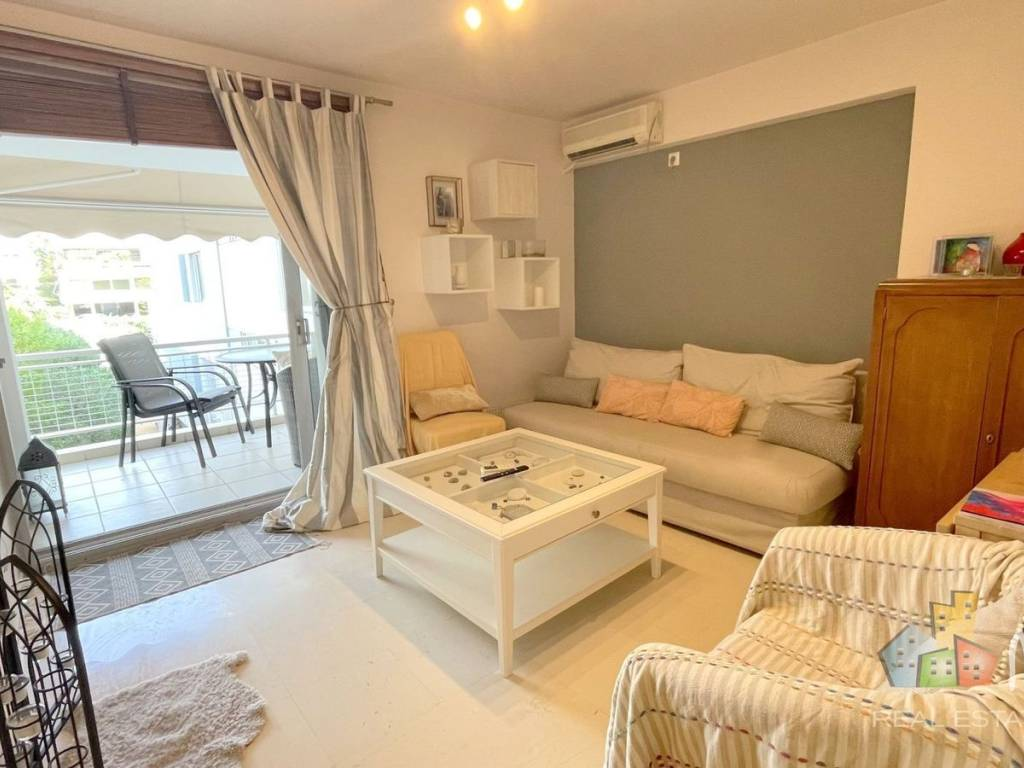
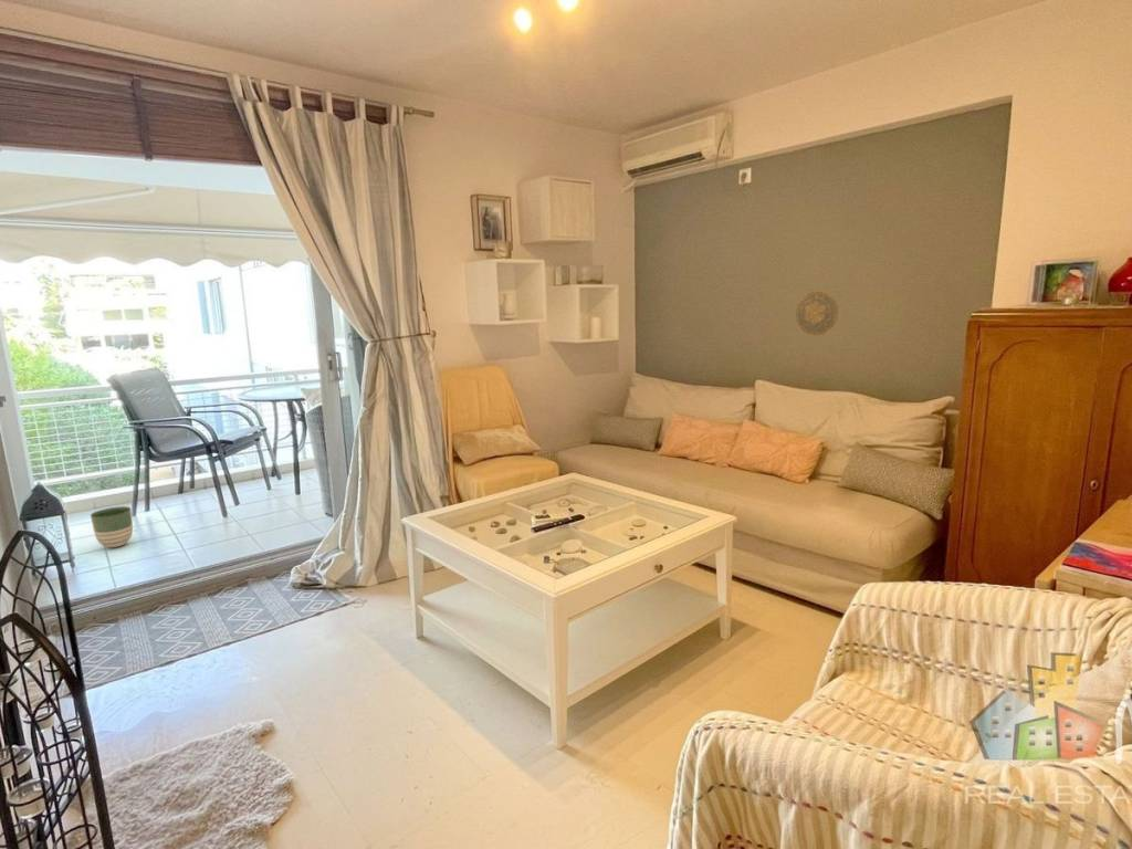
+ planter [90,505,134,548]
+ decorative plate [795,290,839,336]
